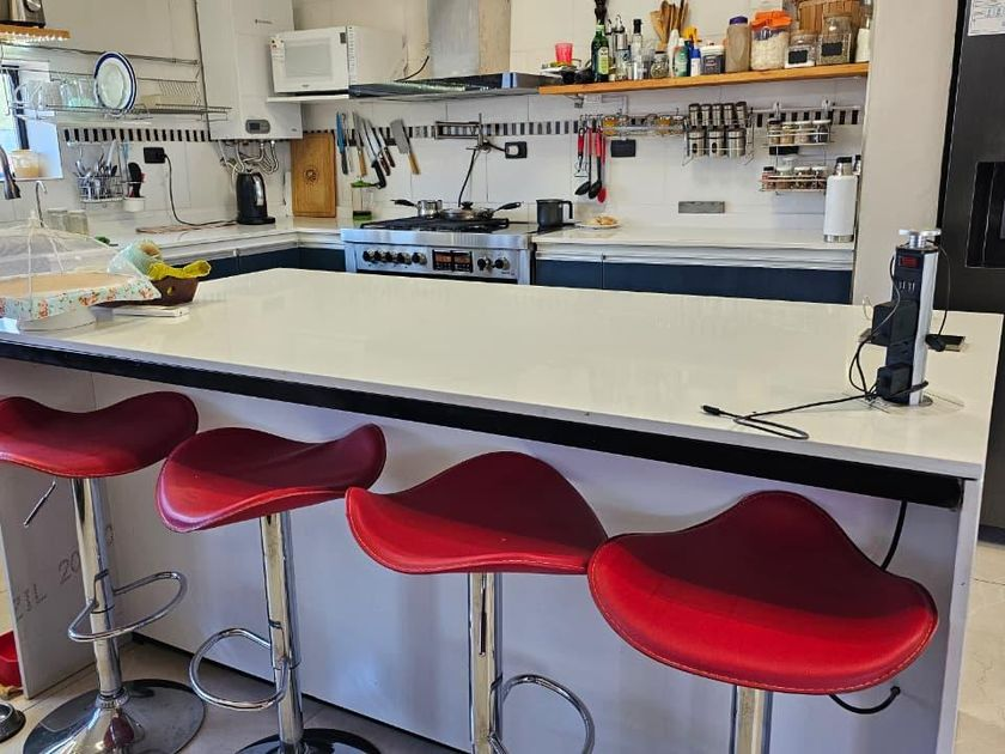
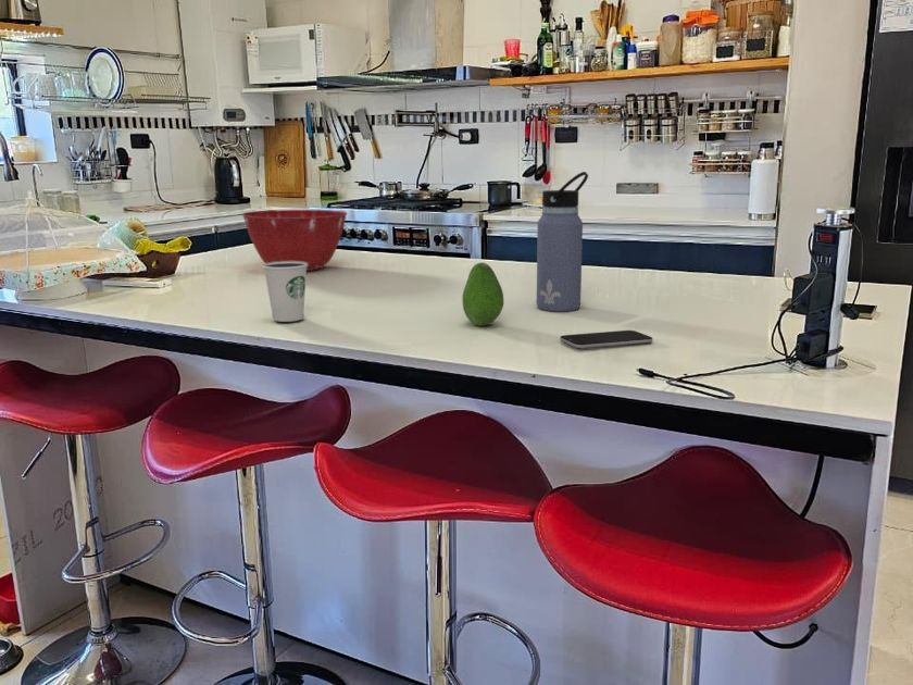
+ mixing bowl [241,209,348,272]
+ dixie cup [262,261,308,323]
+ smartphone [559,329,653,349]
+ water bottle [536,171,589,313]
+ fruit [461,262,504,327]
